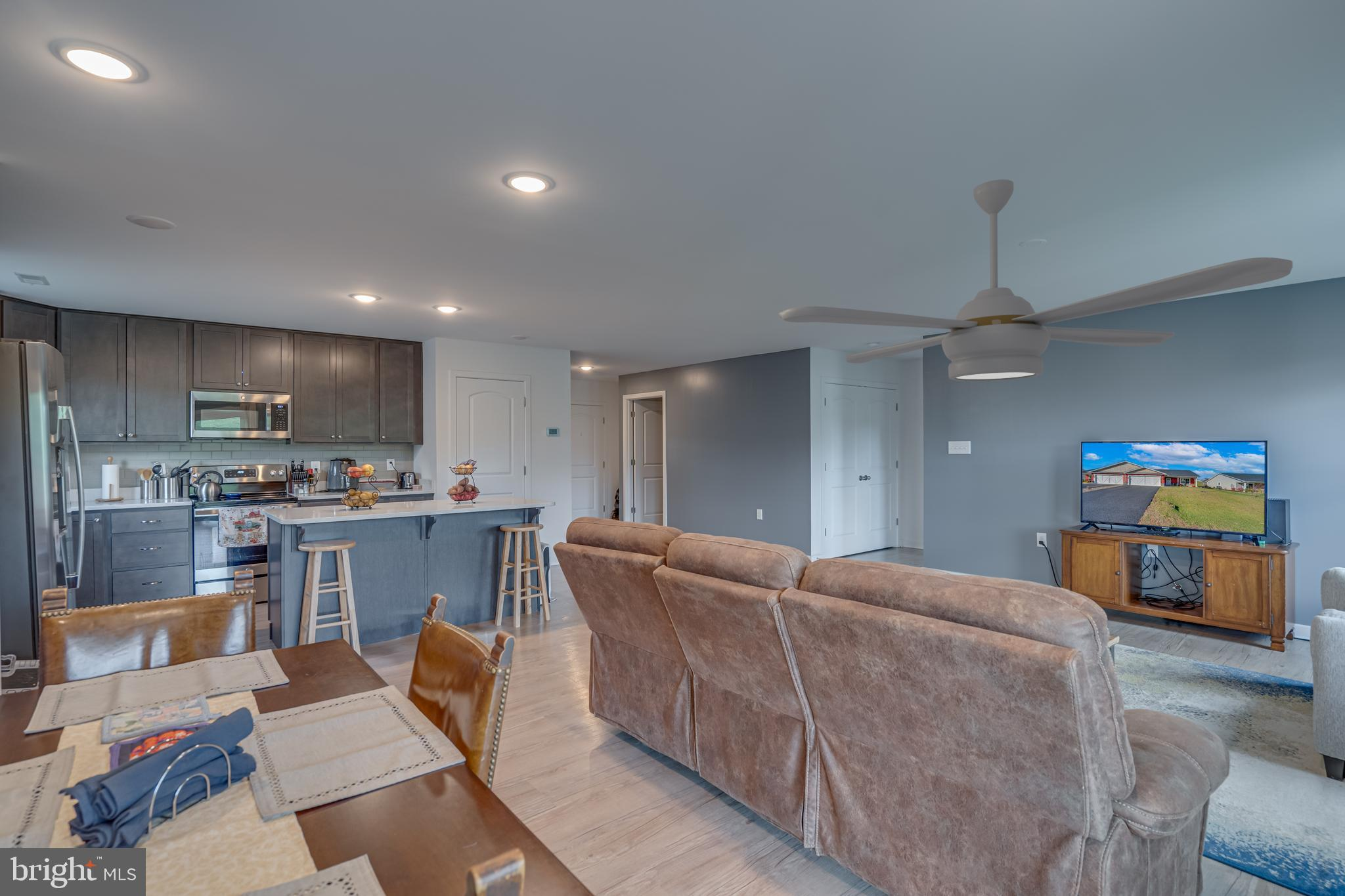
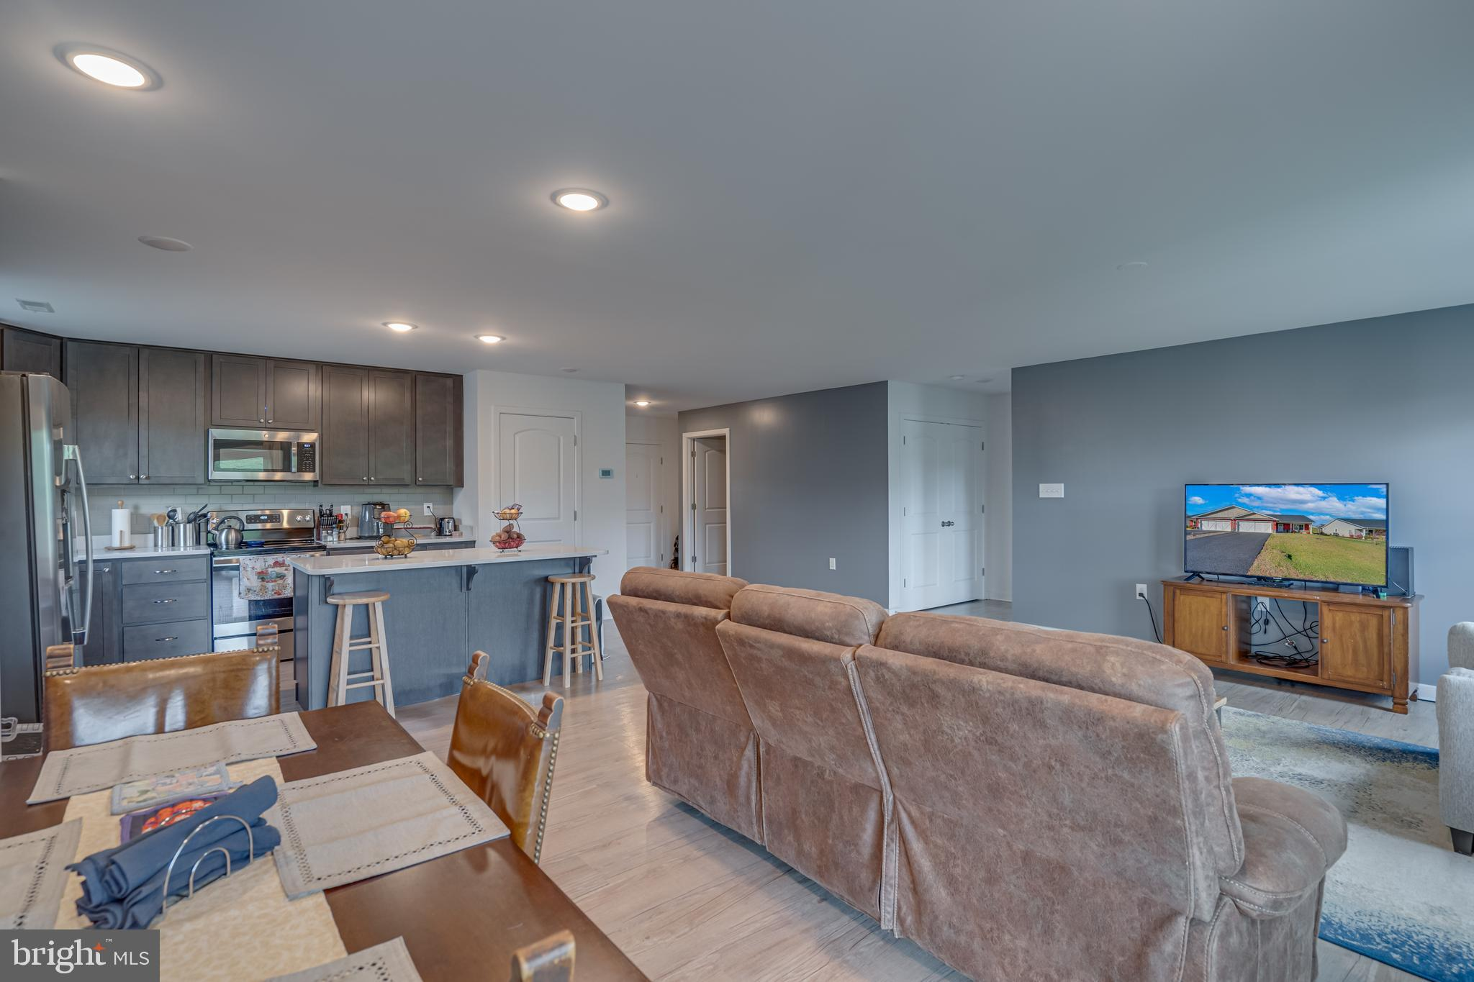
- ceiling fan [778,179,1293,382]
